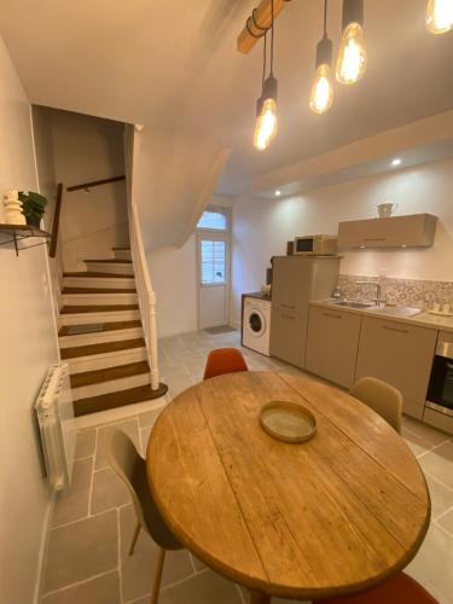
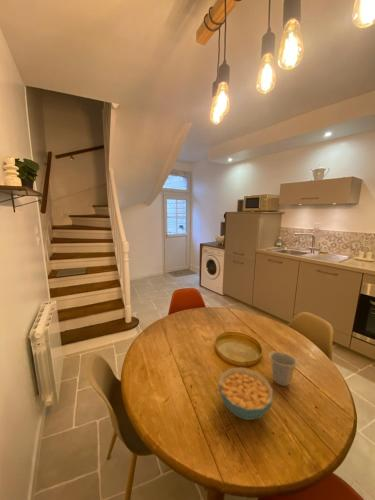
+ cup [268,350,299,387]
+ cereal bowl [217,366,274,421]
